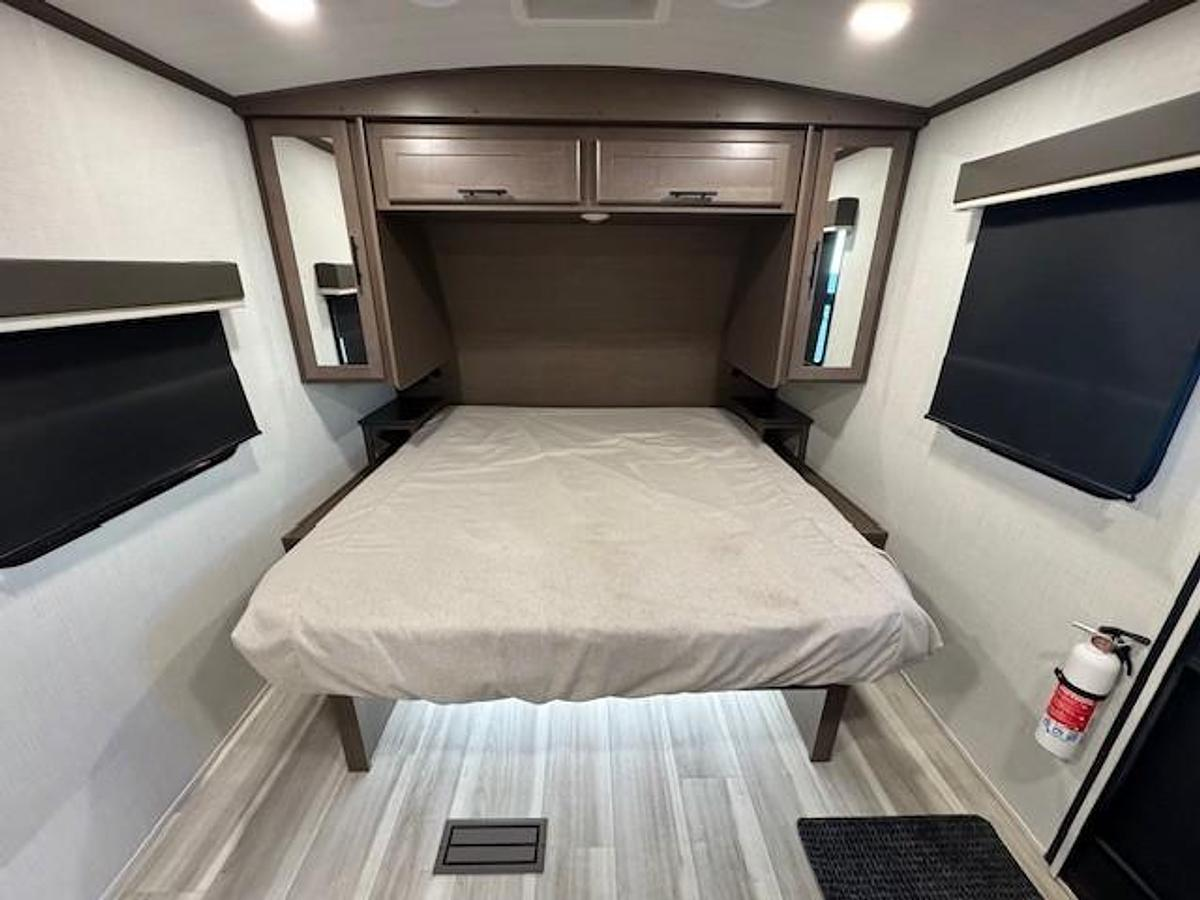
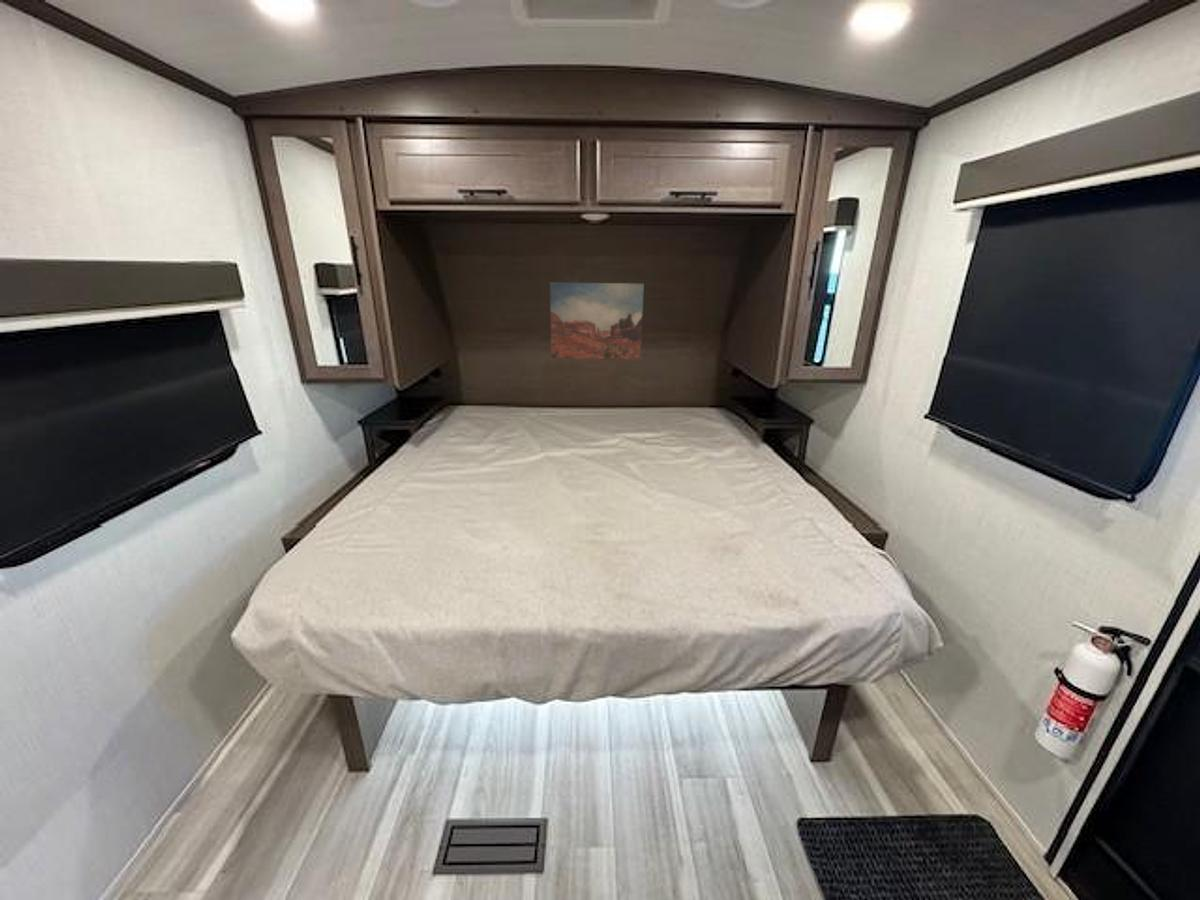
+ wall art [549,281,645,360]
